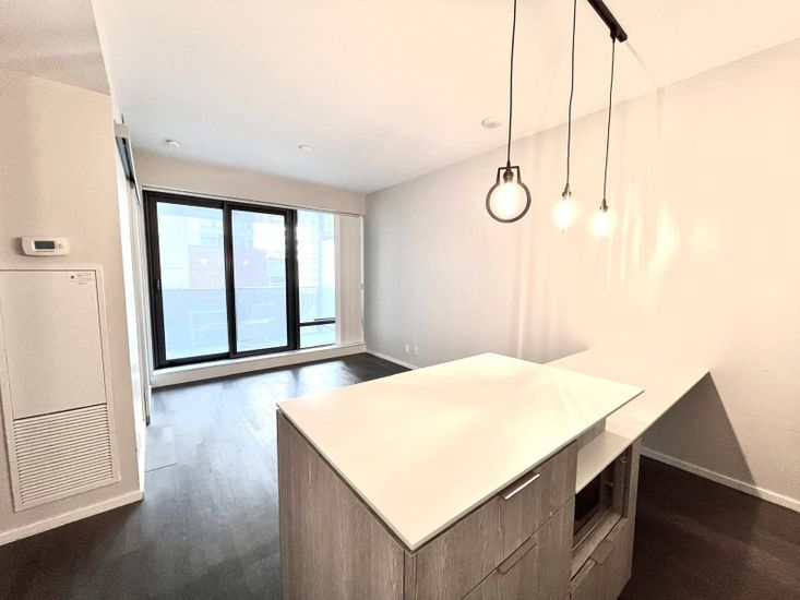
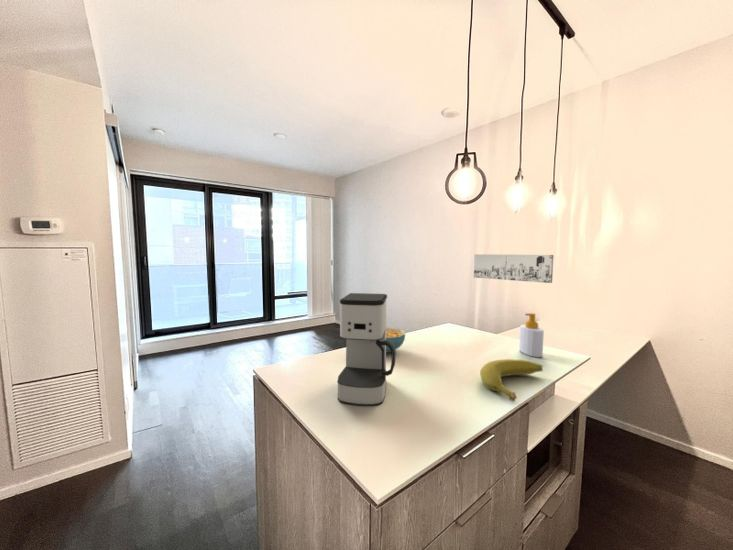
+ soap bottle [518,312,545,358]
+ wall art [473,253,555,284]
+ coffee maker [336,292,397,407]
+ banana [479,358,544,402]
+ cereal bowl [386,327,406,353]
